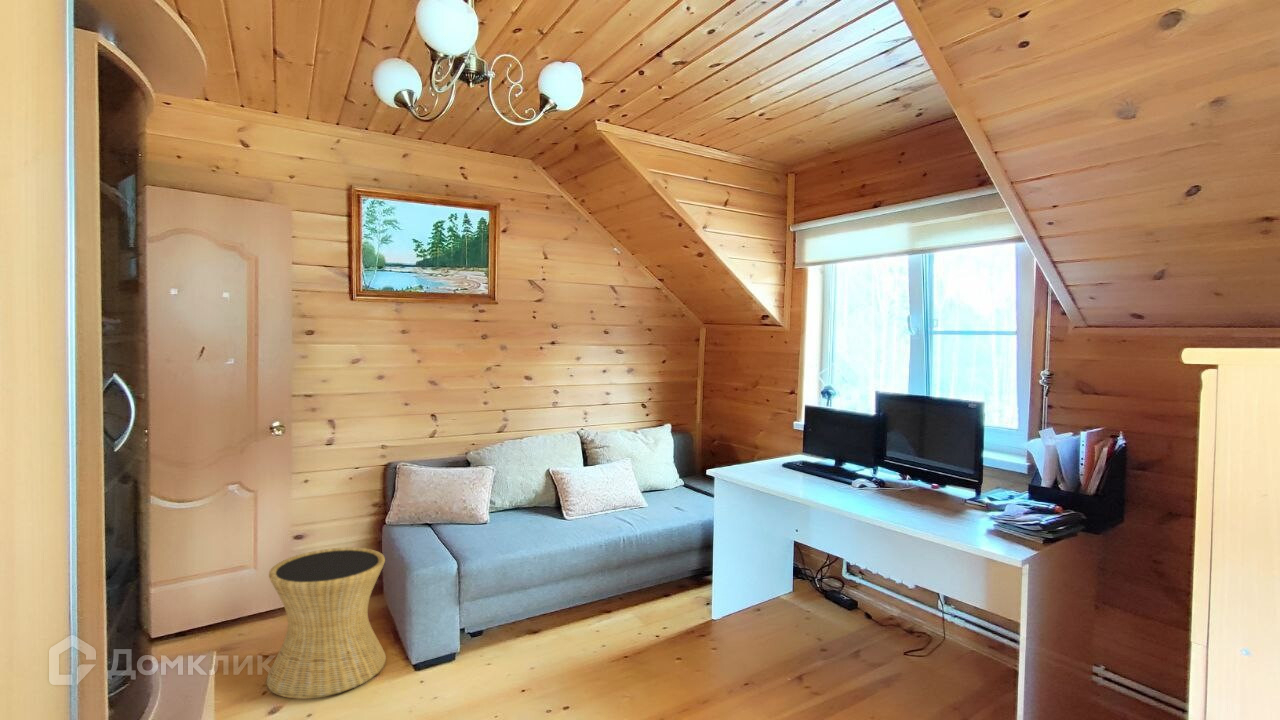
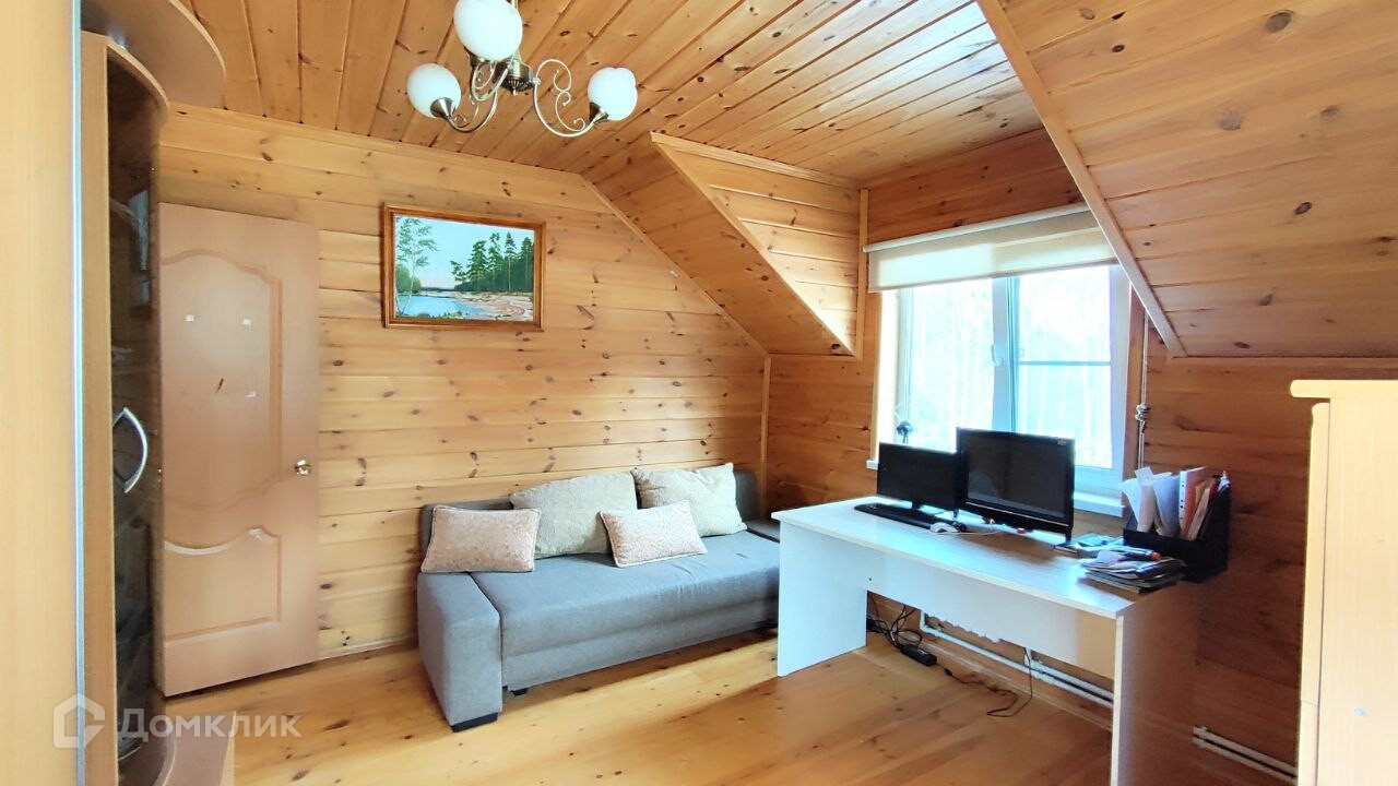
- side table [266,546,387,700]
